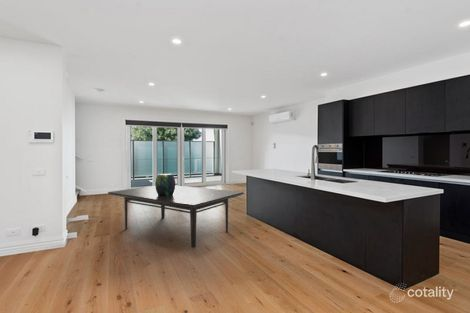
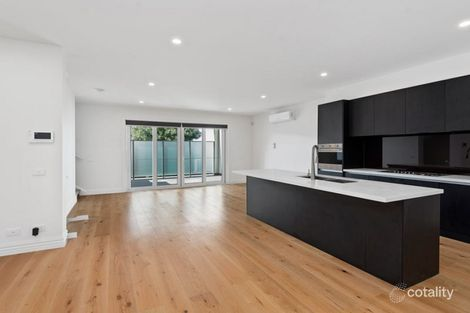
- decorative urn [154,173,177,197]
- dining table [107,185,244,248]
